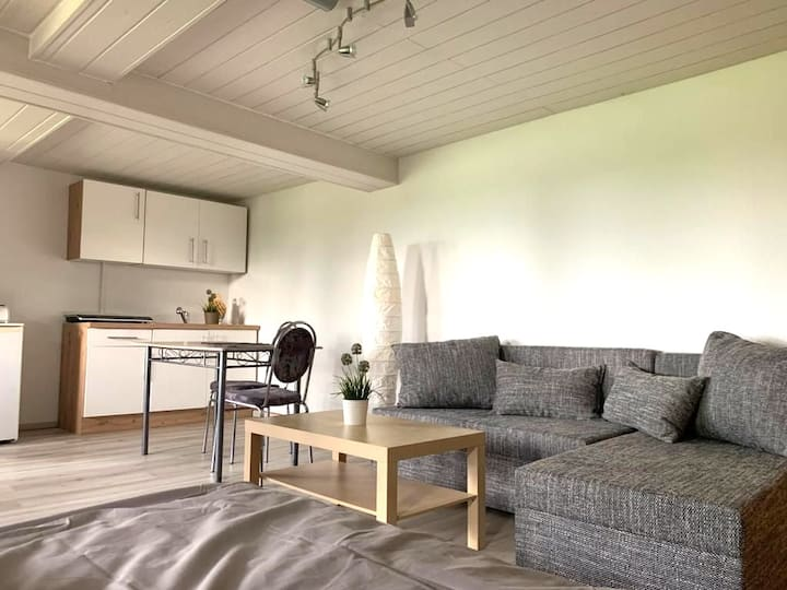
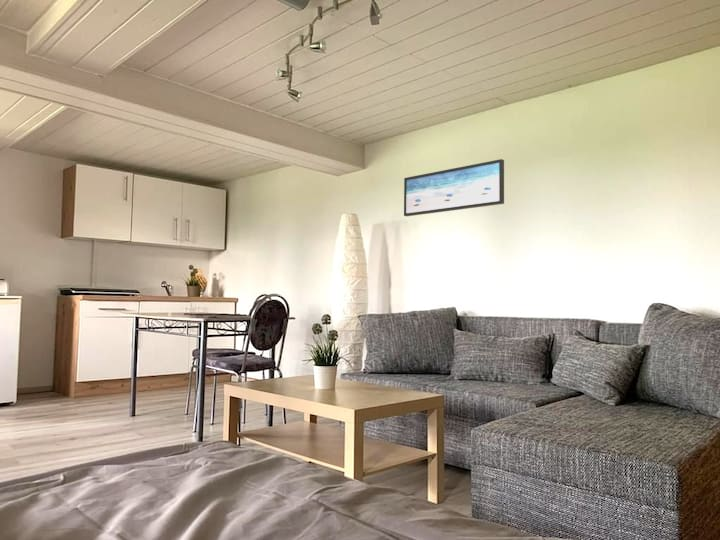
+ wall art [403,158,505,217]
